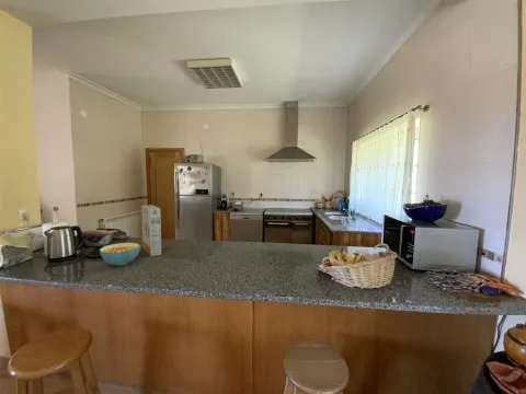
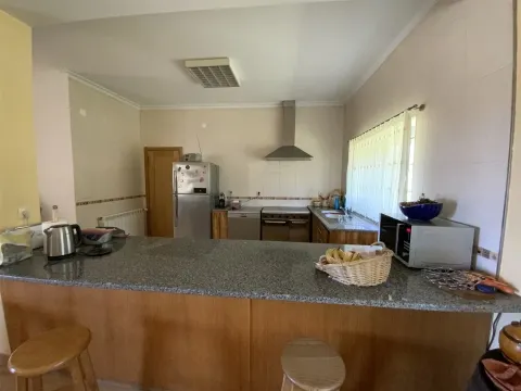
- cereal bowl [99,242,141,267]
- cereal box [140,204,162,257]
